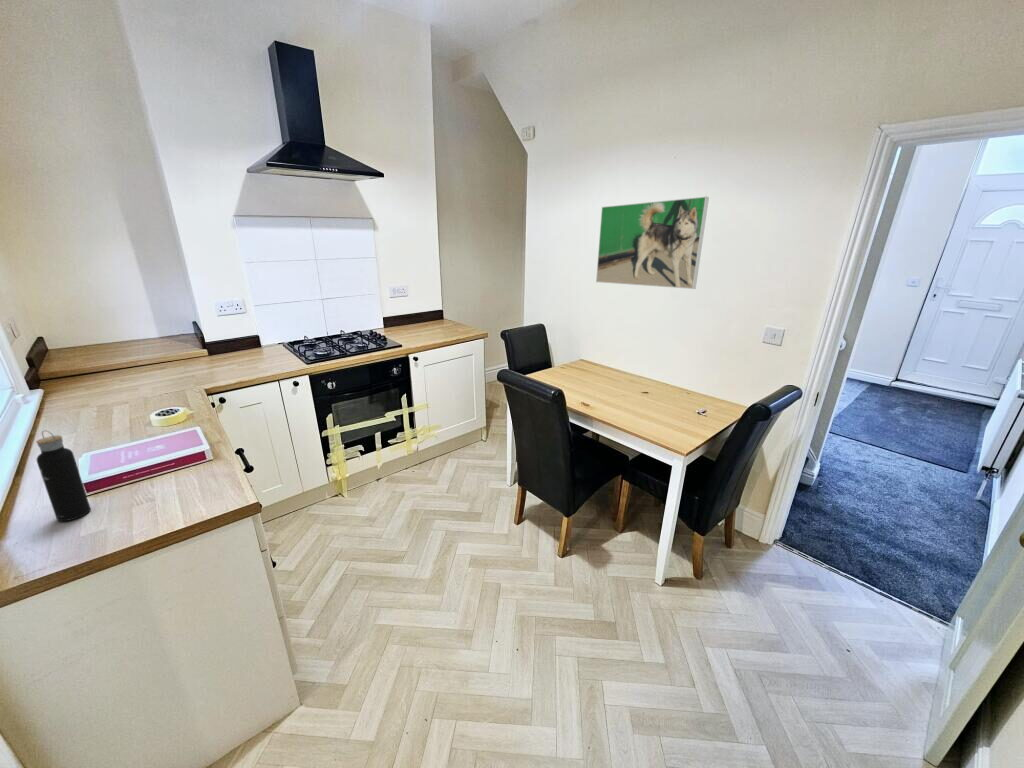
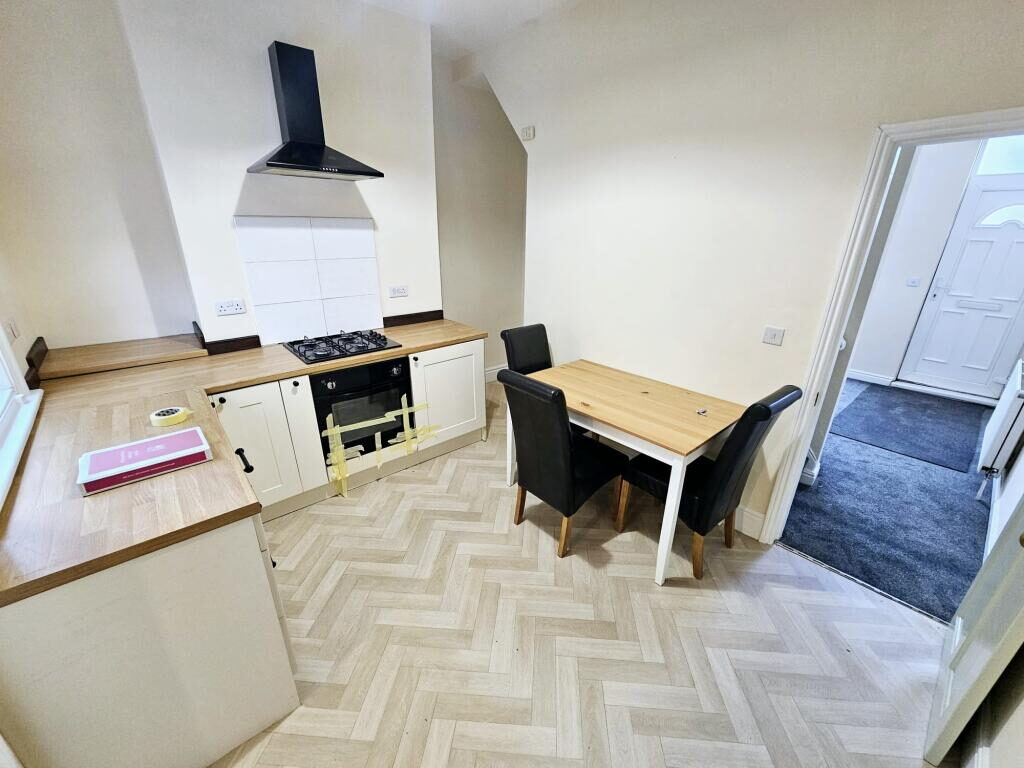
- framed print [595,196,710,290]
- water bottle [35,429,92,522]
